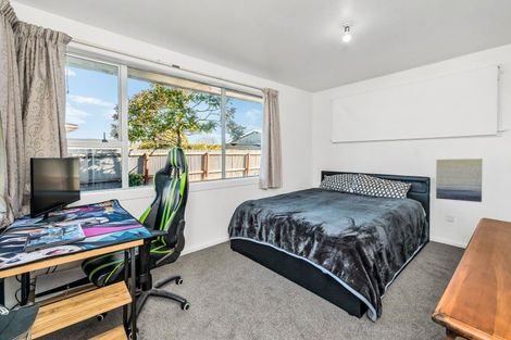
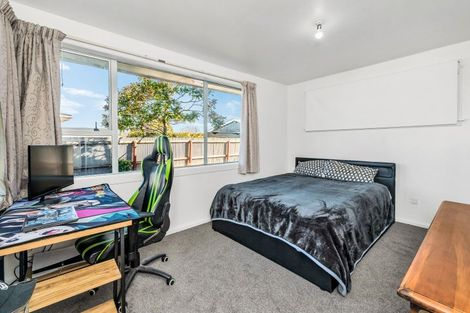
- wall art [435,158,484,203]
